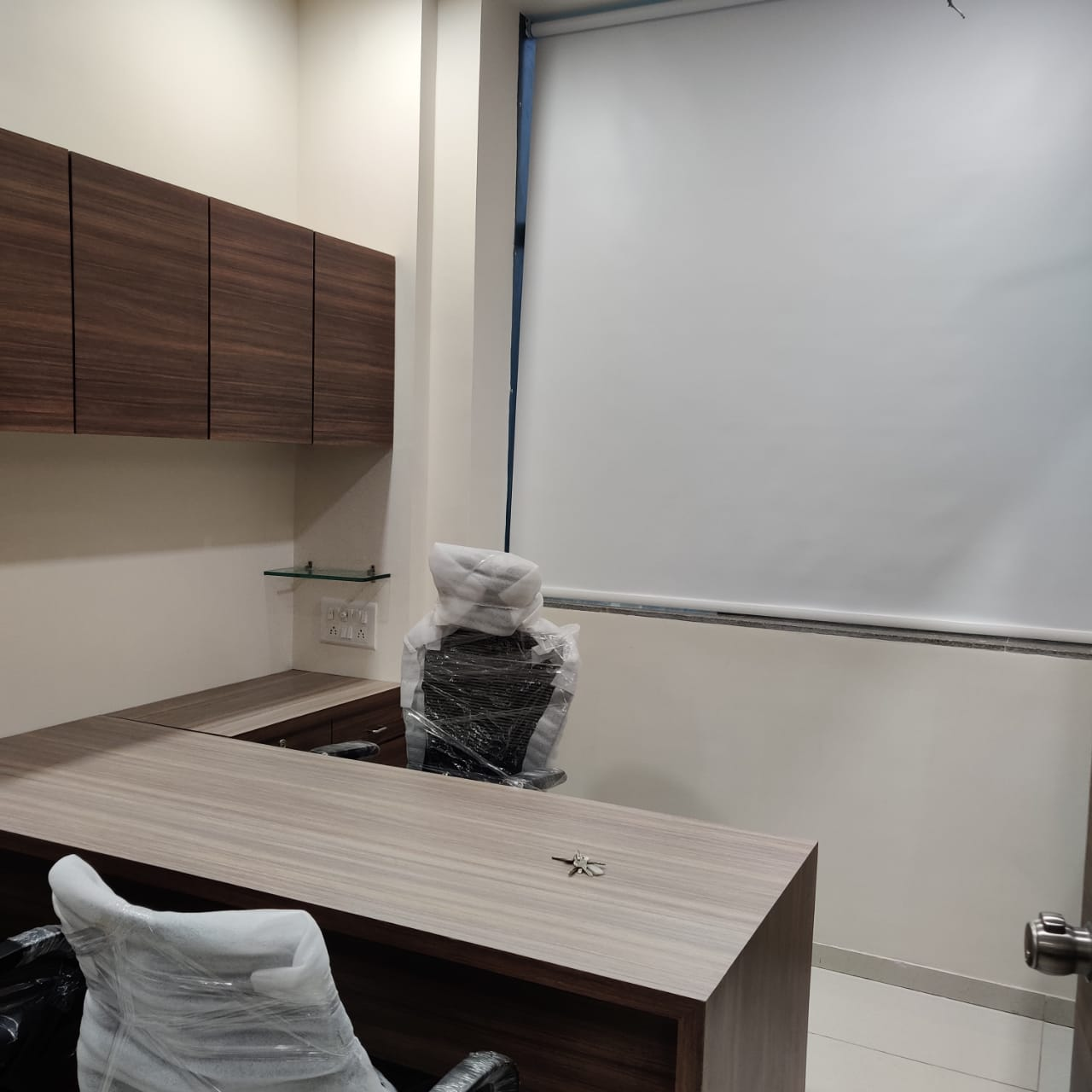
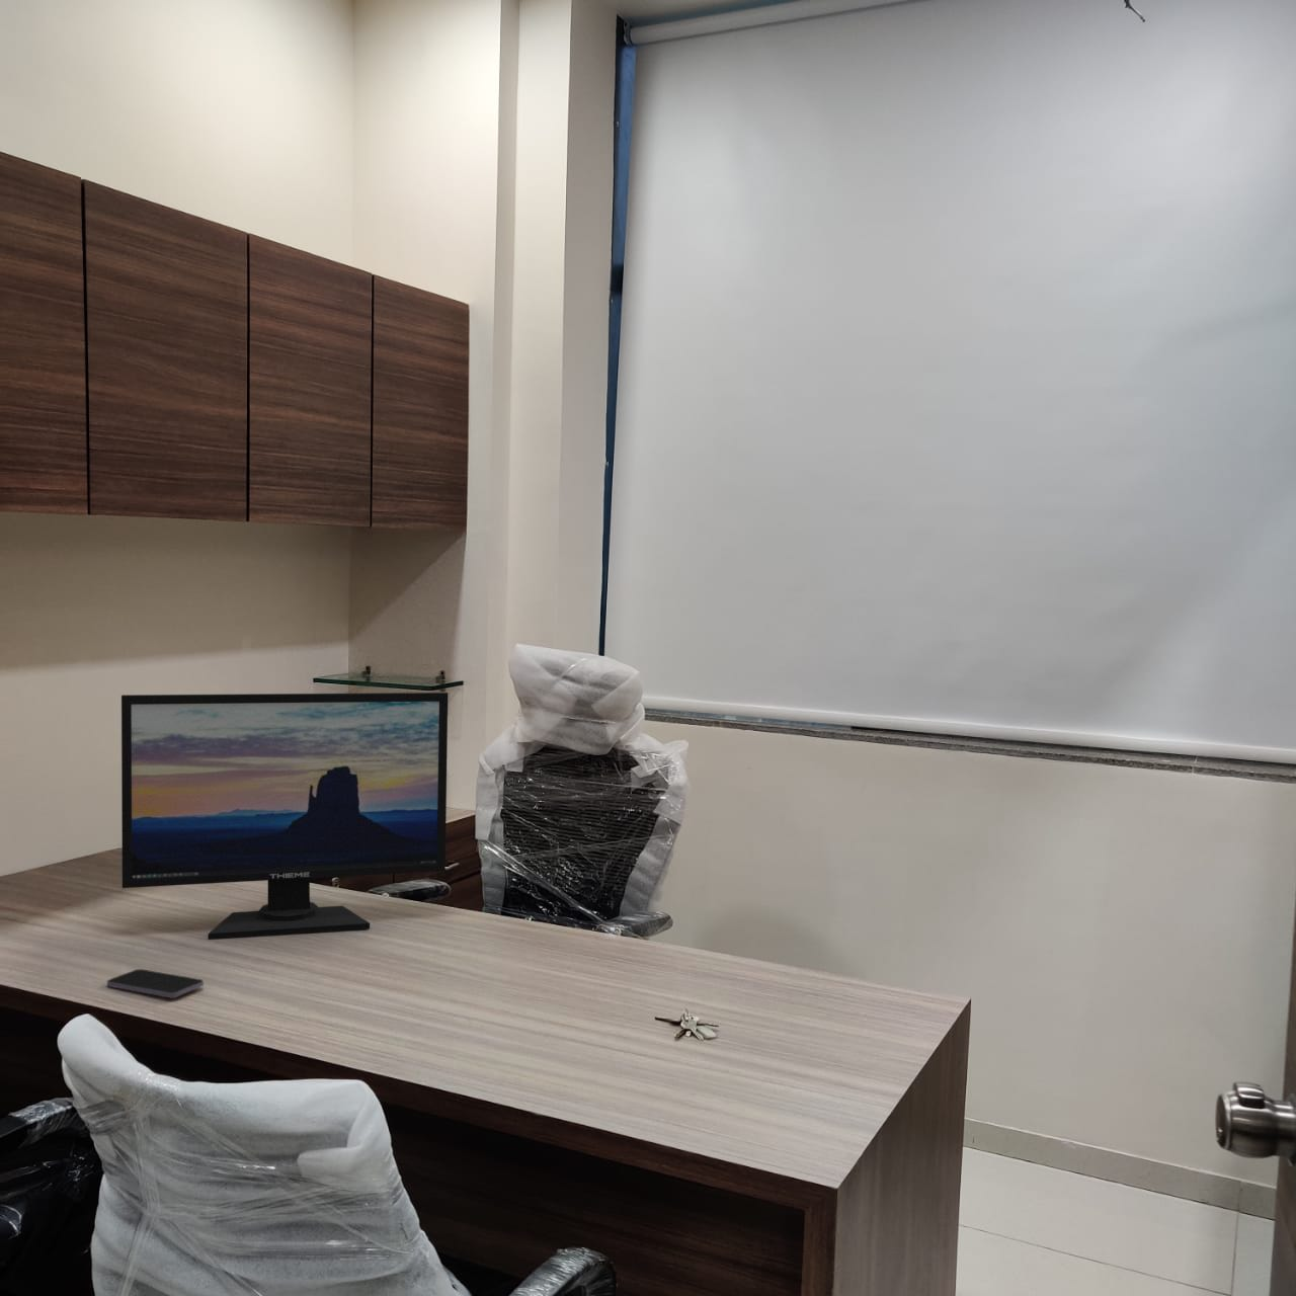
+ computer monitor [121,692,449,941]
+ smartphone [107,968,204,999]
